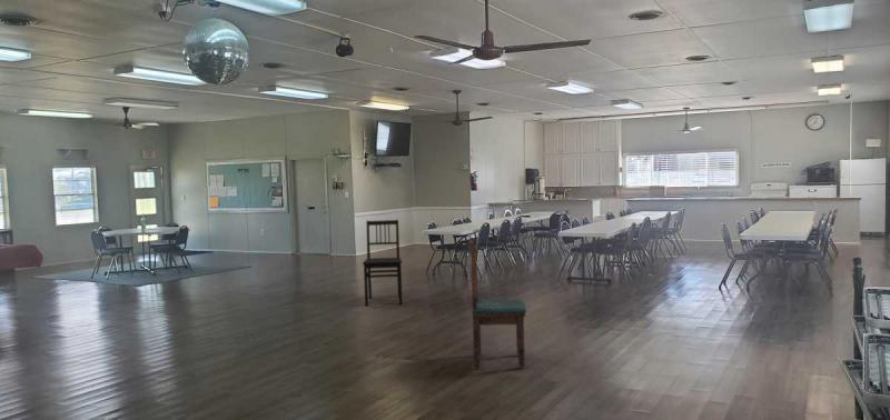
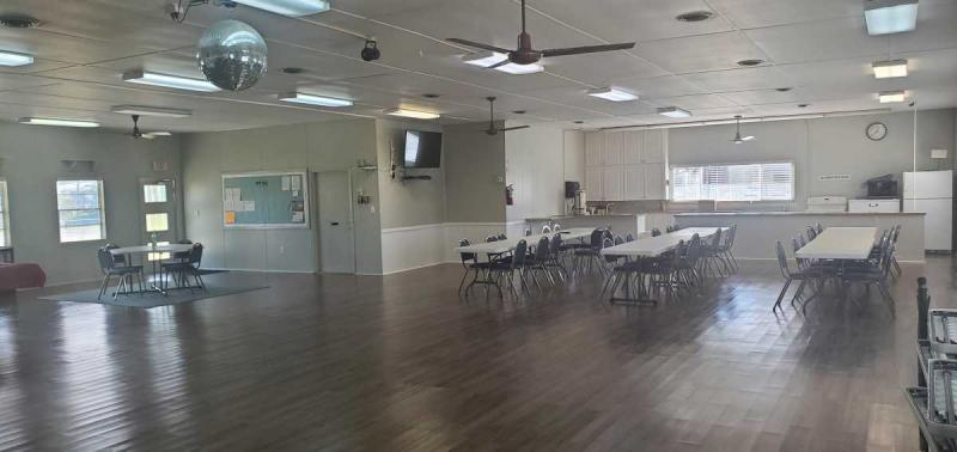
- dining chair [362,219,404,307]
- dining chair [467,238,527,369]
